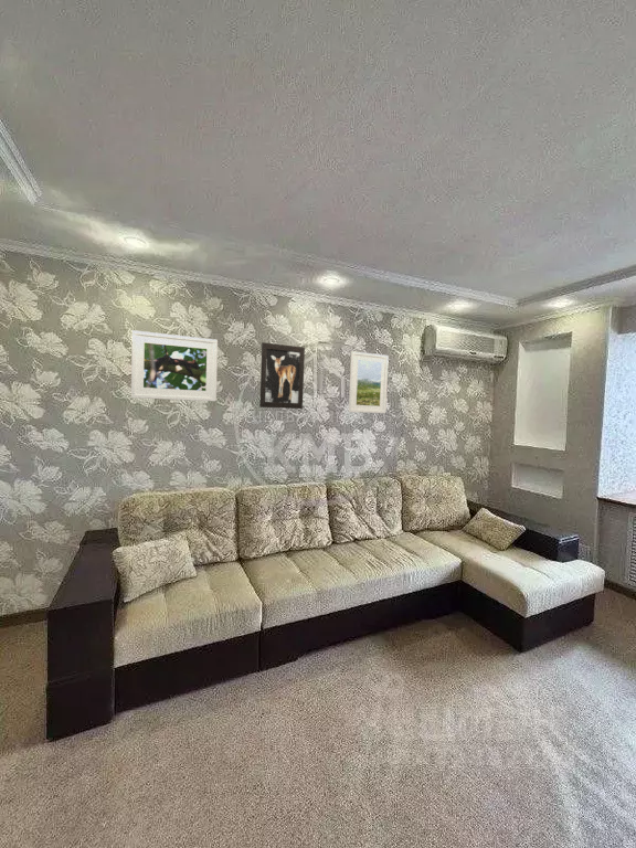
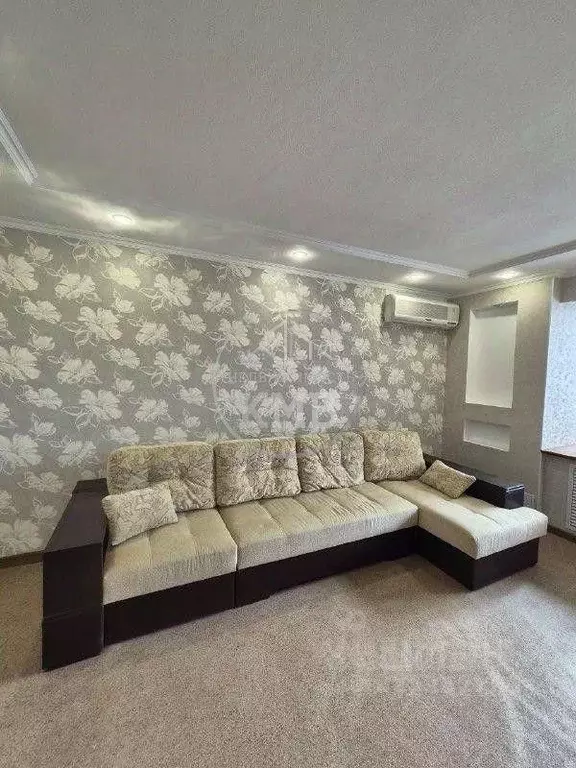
- wall art [258,341,306,410]
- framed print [348,350,390,414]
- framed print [130,329,219,402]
